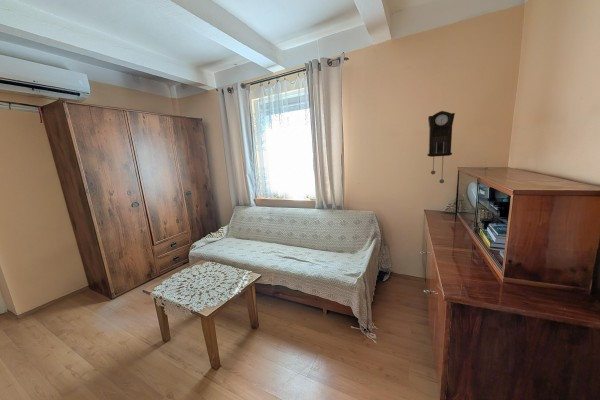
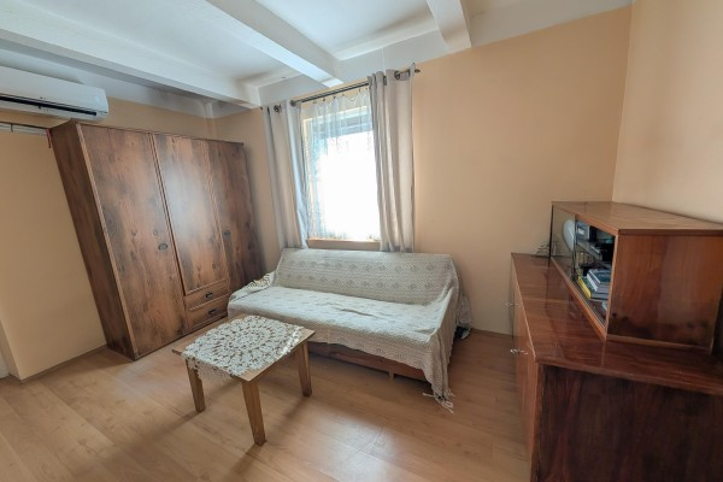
- pendulum clock [426,110,456,184]
